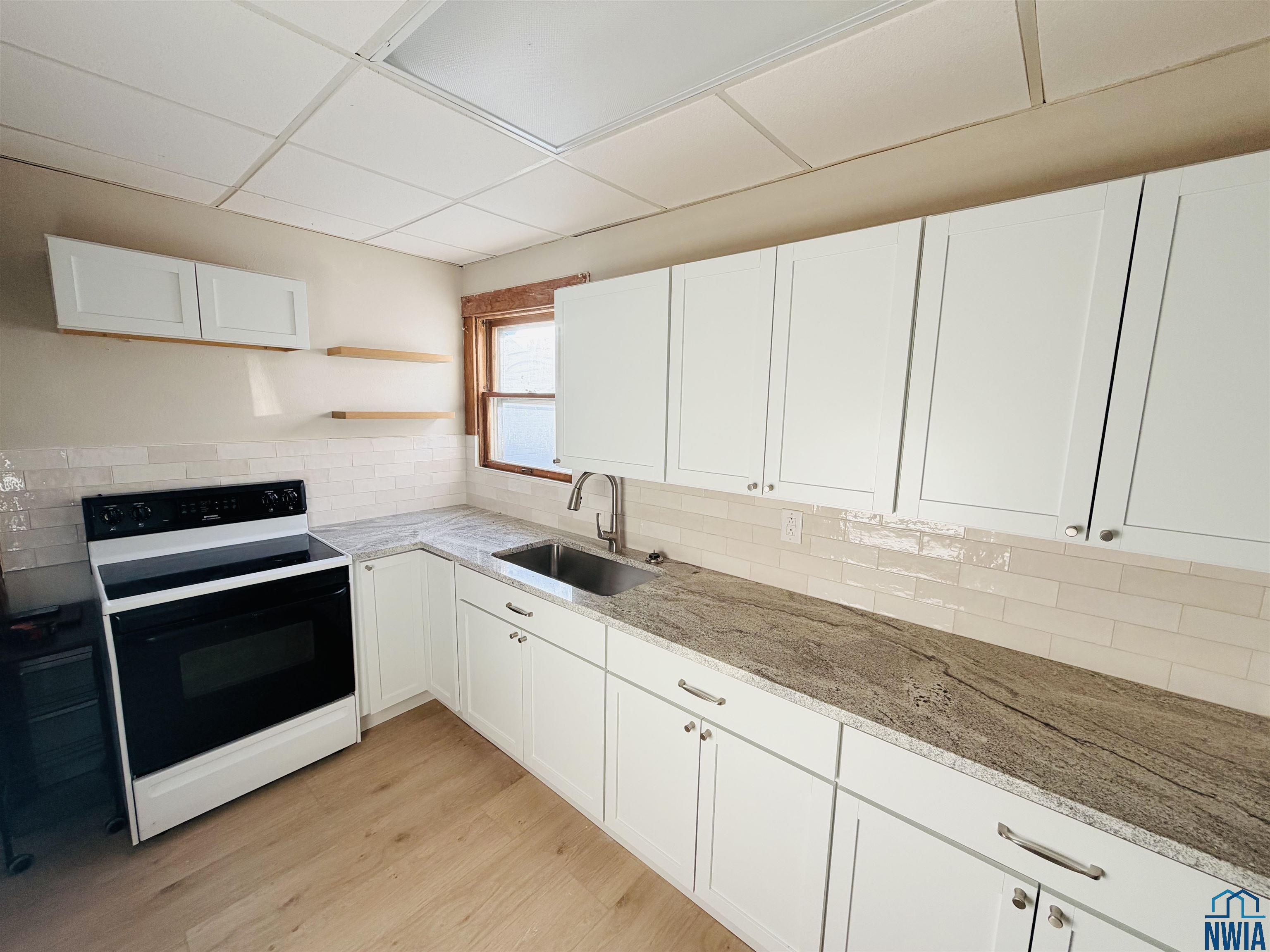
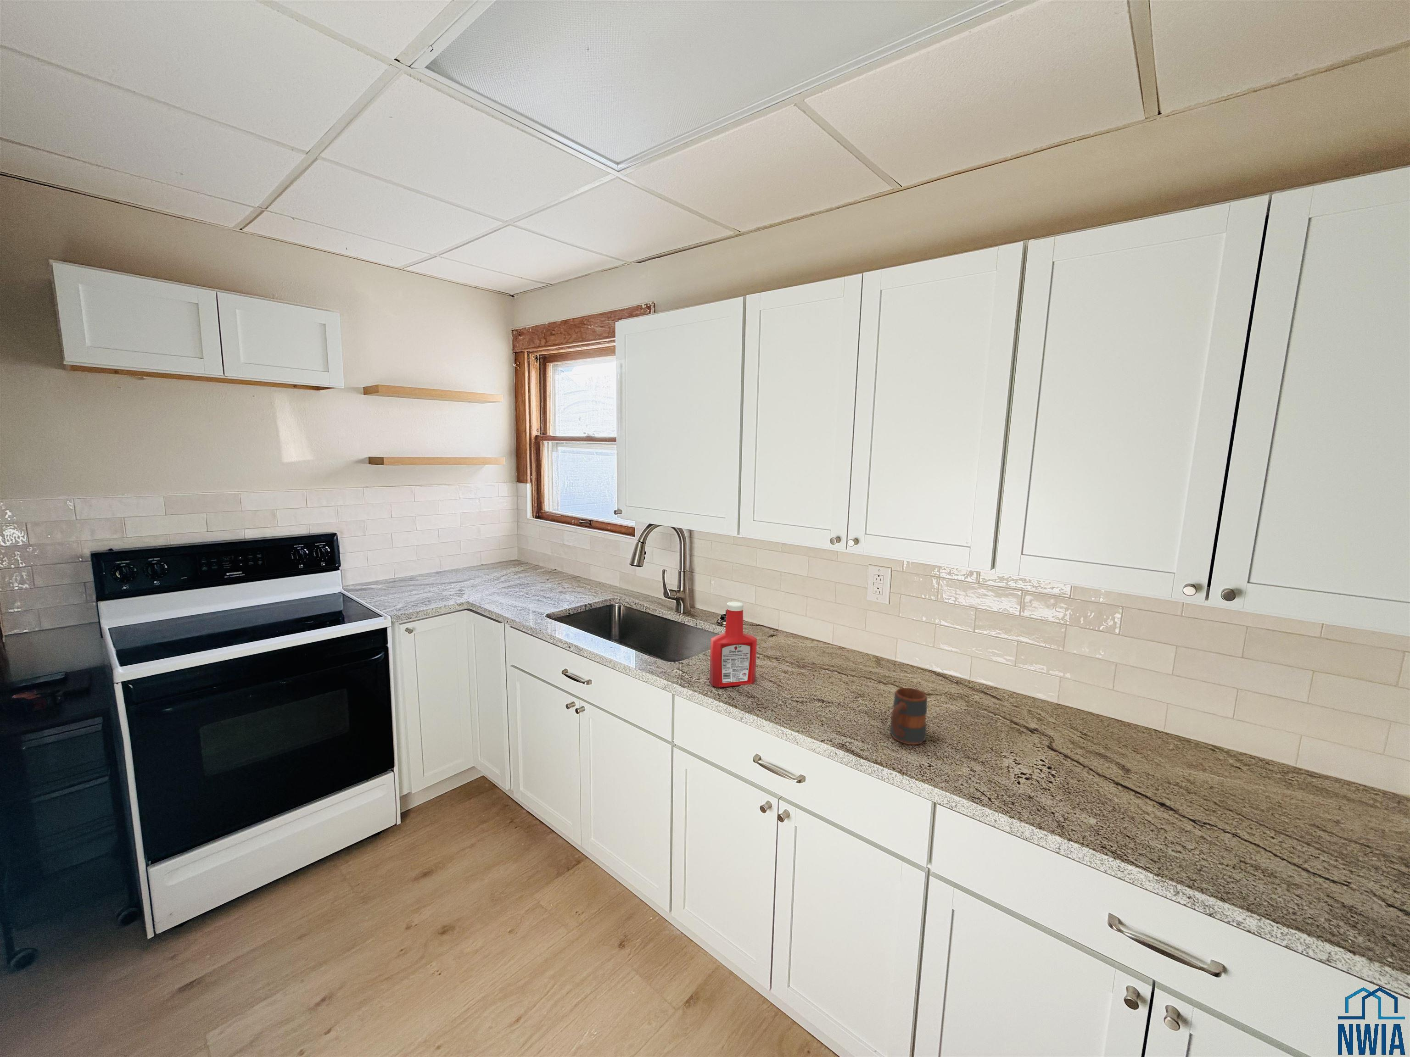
+ mug [889,687,928,745]
+ soap bottle [709,601,757,687]
